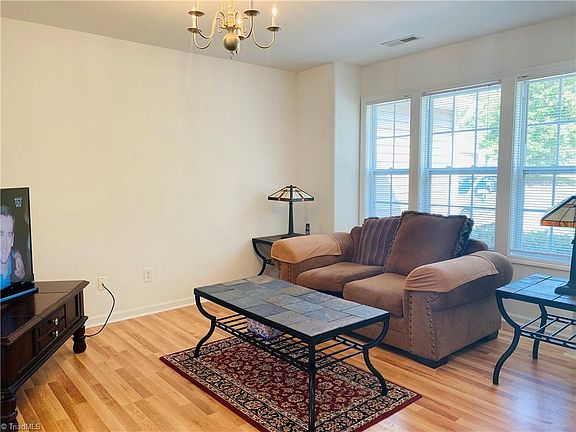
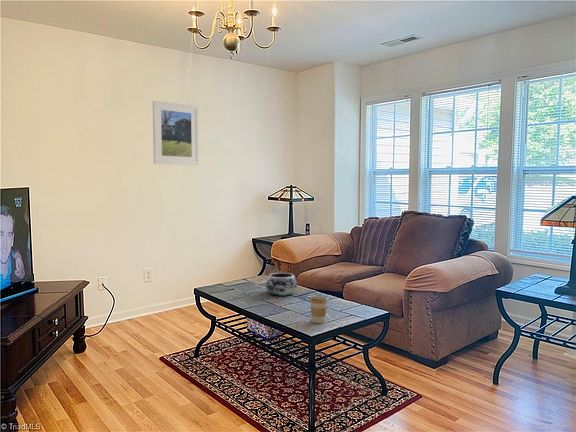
+ coffee cup [309,296,328,324]
+ decorative bowl [265,272,298,297]
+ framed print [152,100,200,166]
